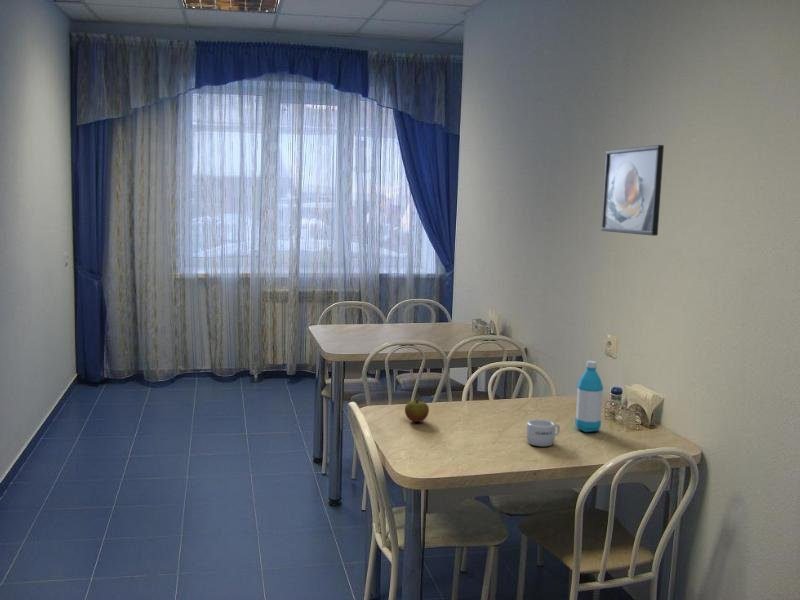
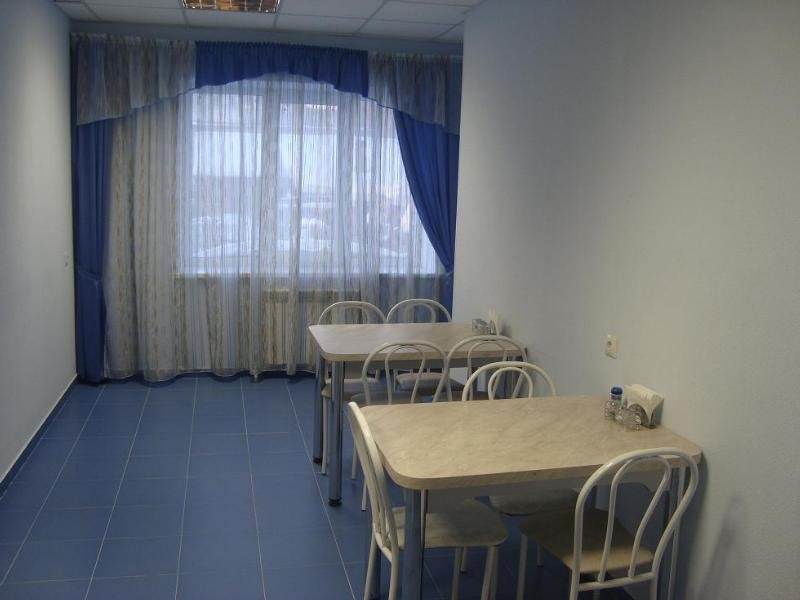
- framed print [600,144,665,237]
- water bottle [574,360,604,433]
- mug [526,418,561,447]
- apple [404,399,430,423]
